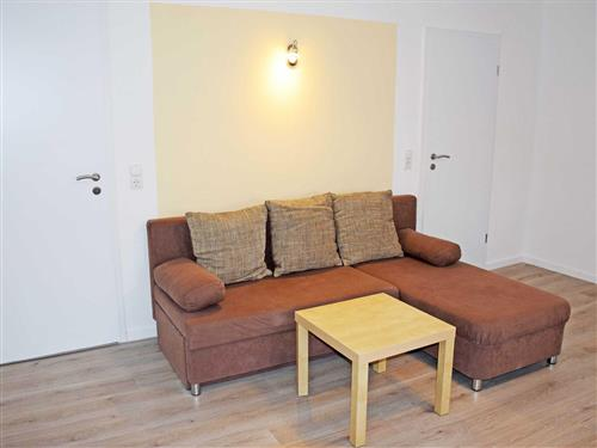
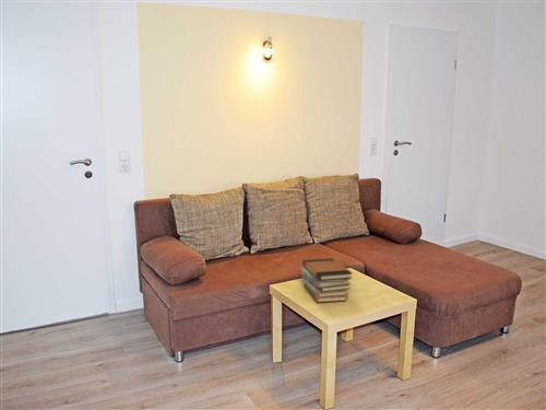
+ book stack [300,257,354,304]
